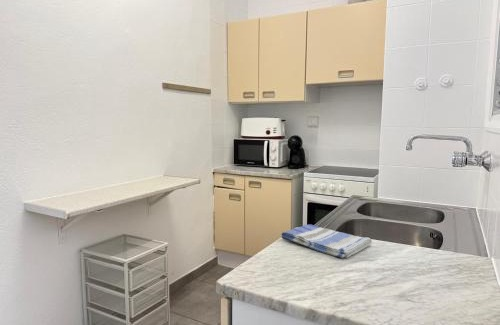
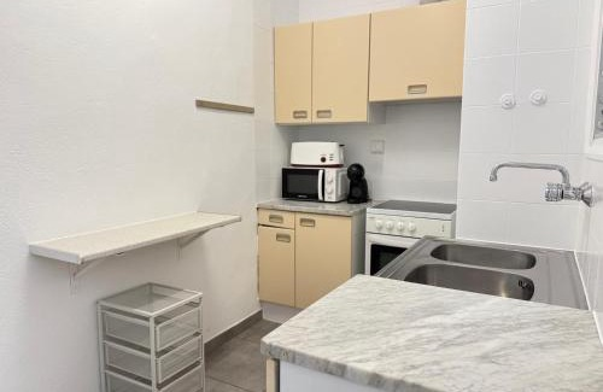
- dish towel [280,223,373,259]
